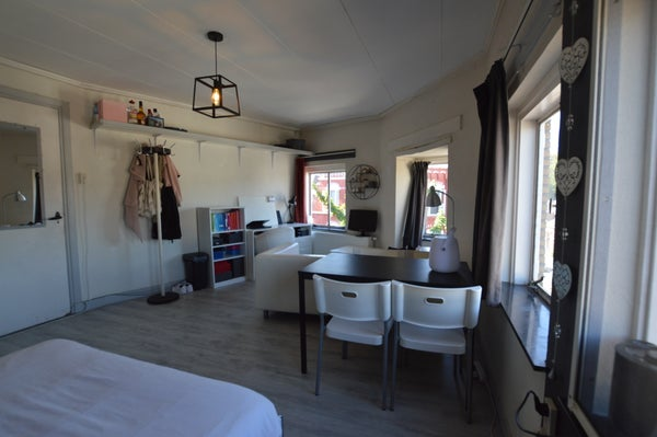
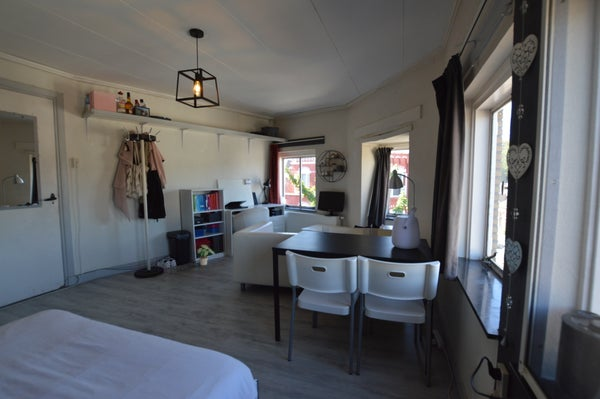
+ potted plant [196,244,216,266]
